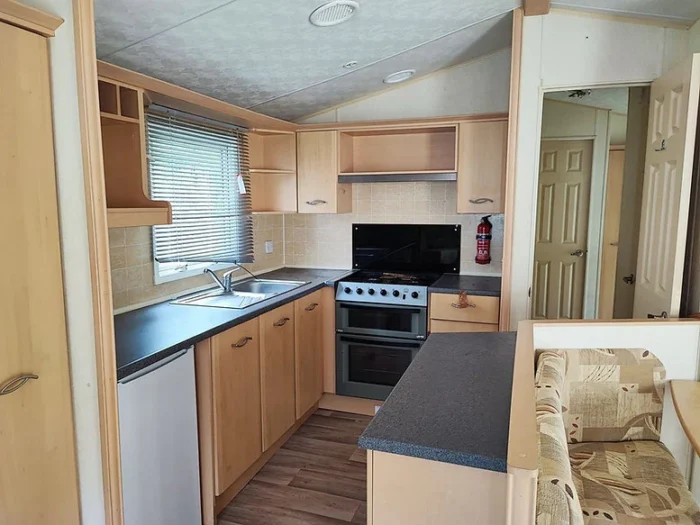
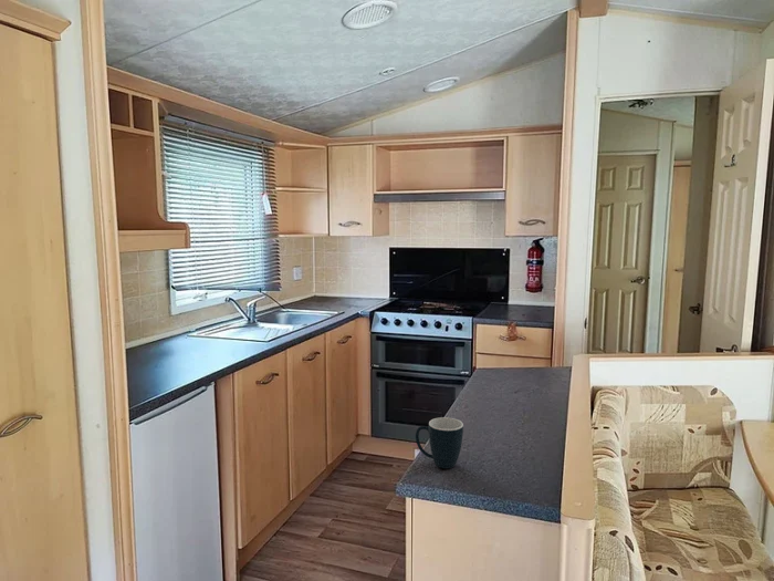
+ mug [415,416,464,469]
